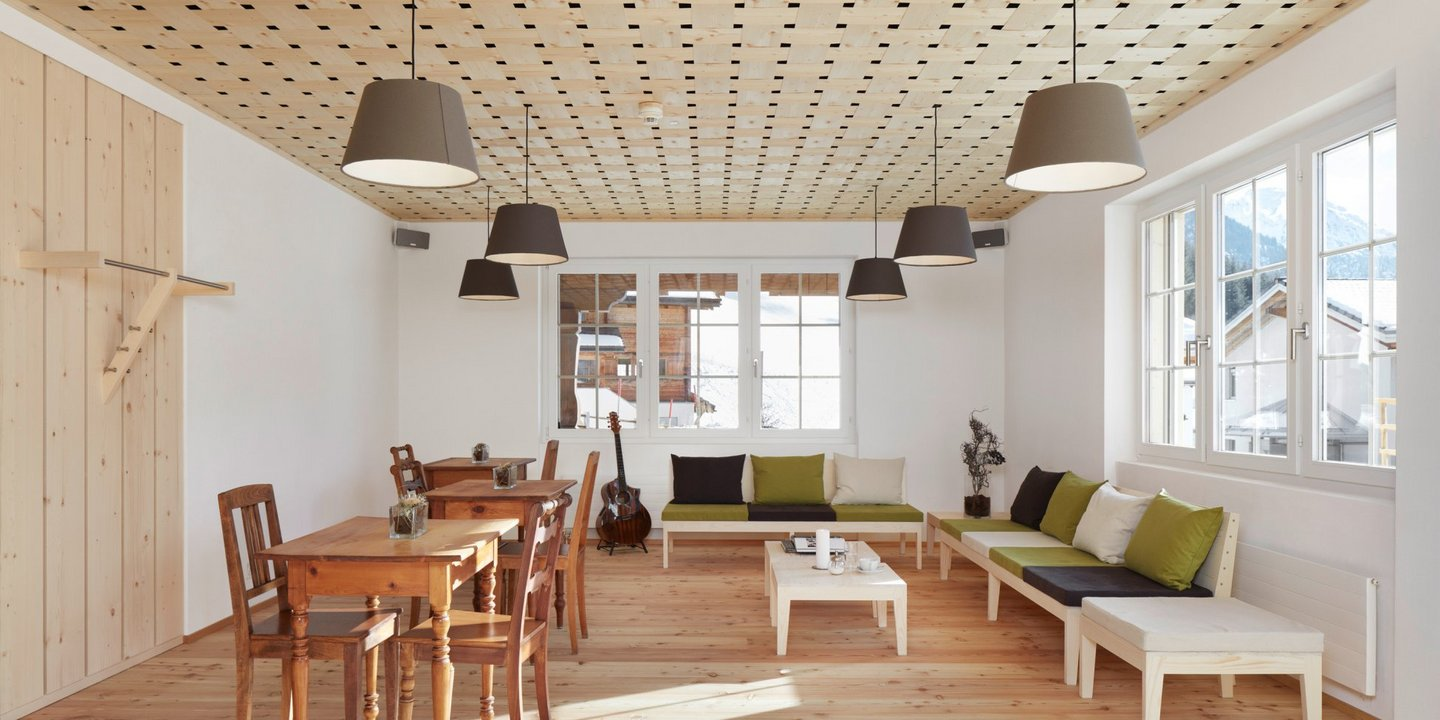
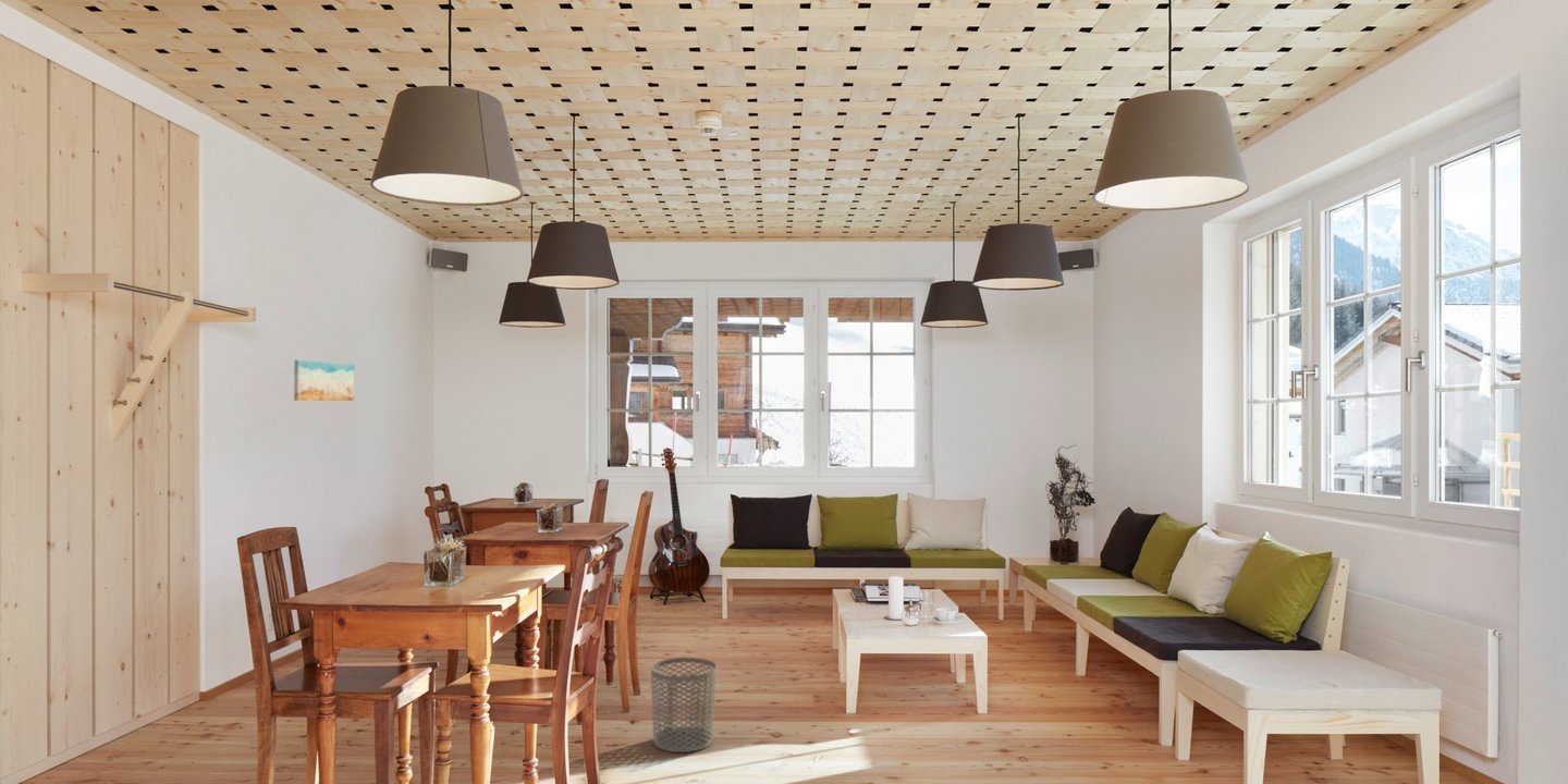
+ waste bin [650,657,718,754]
+ wall art [293,359,355,402]
